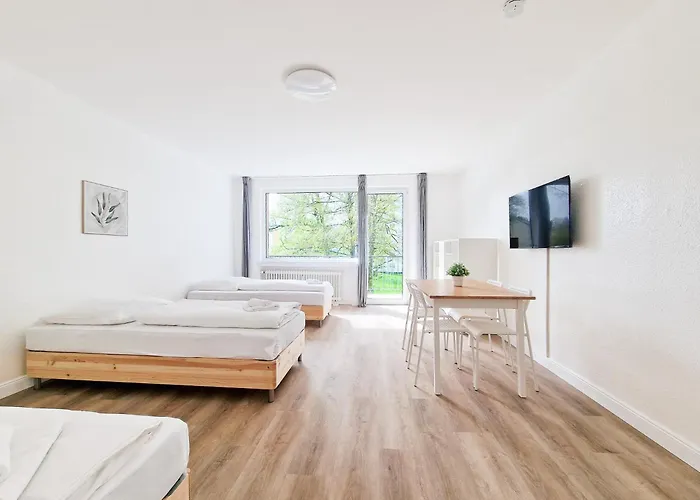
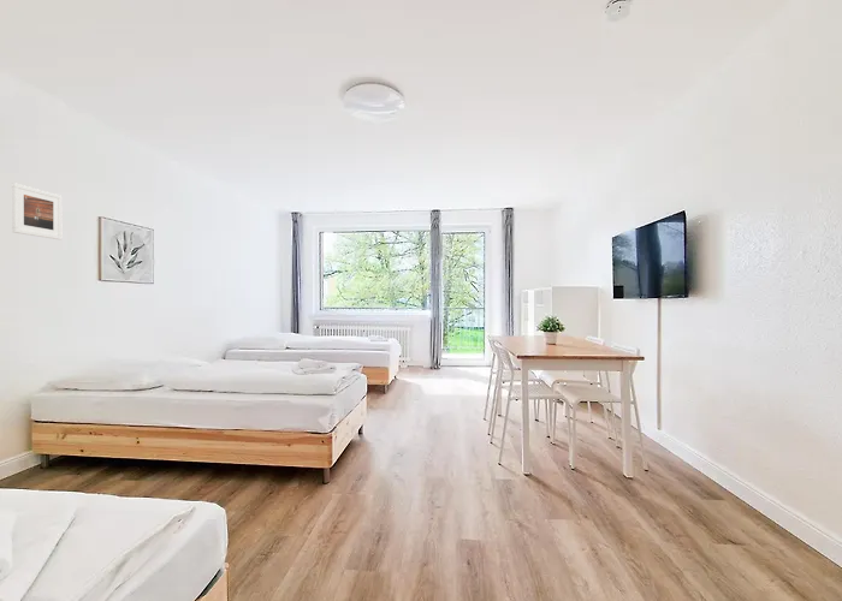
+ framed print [11,182,63,240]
